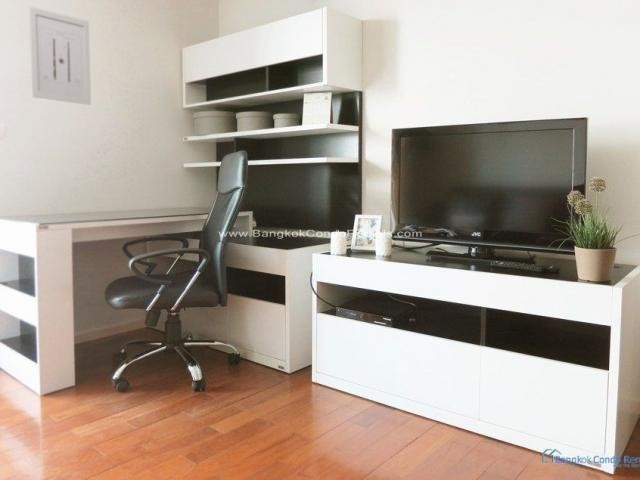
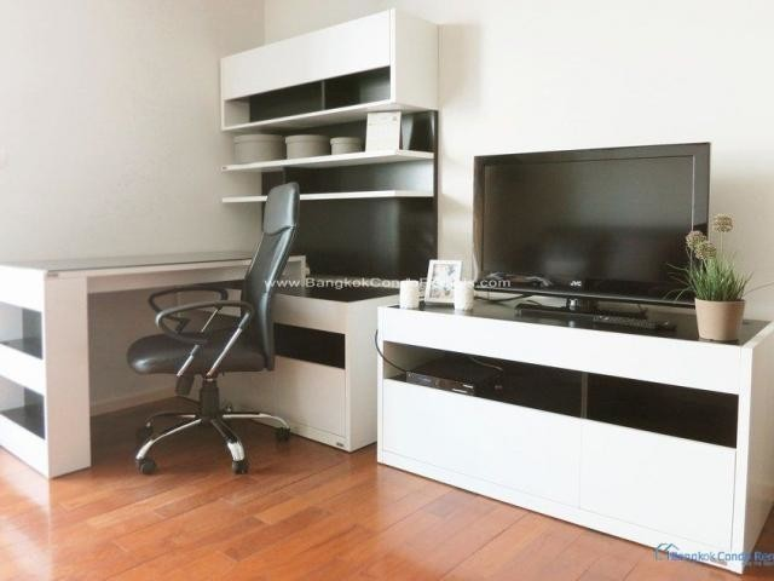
- wall art [28,5,92,106]
